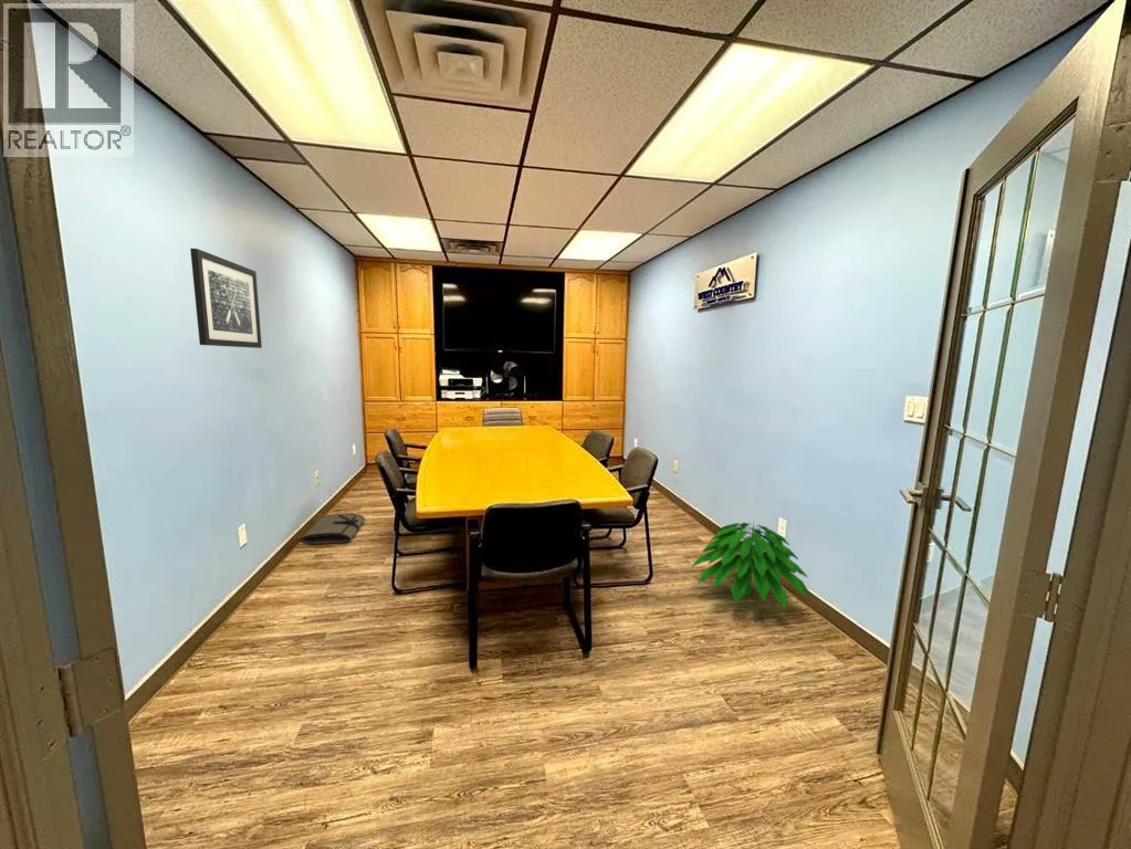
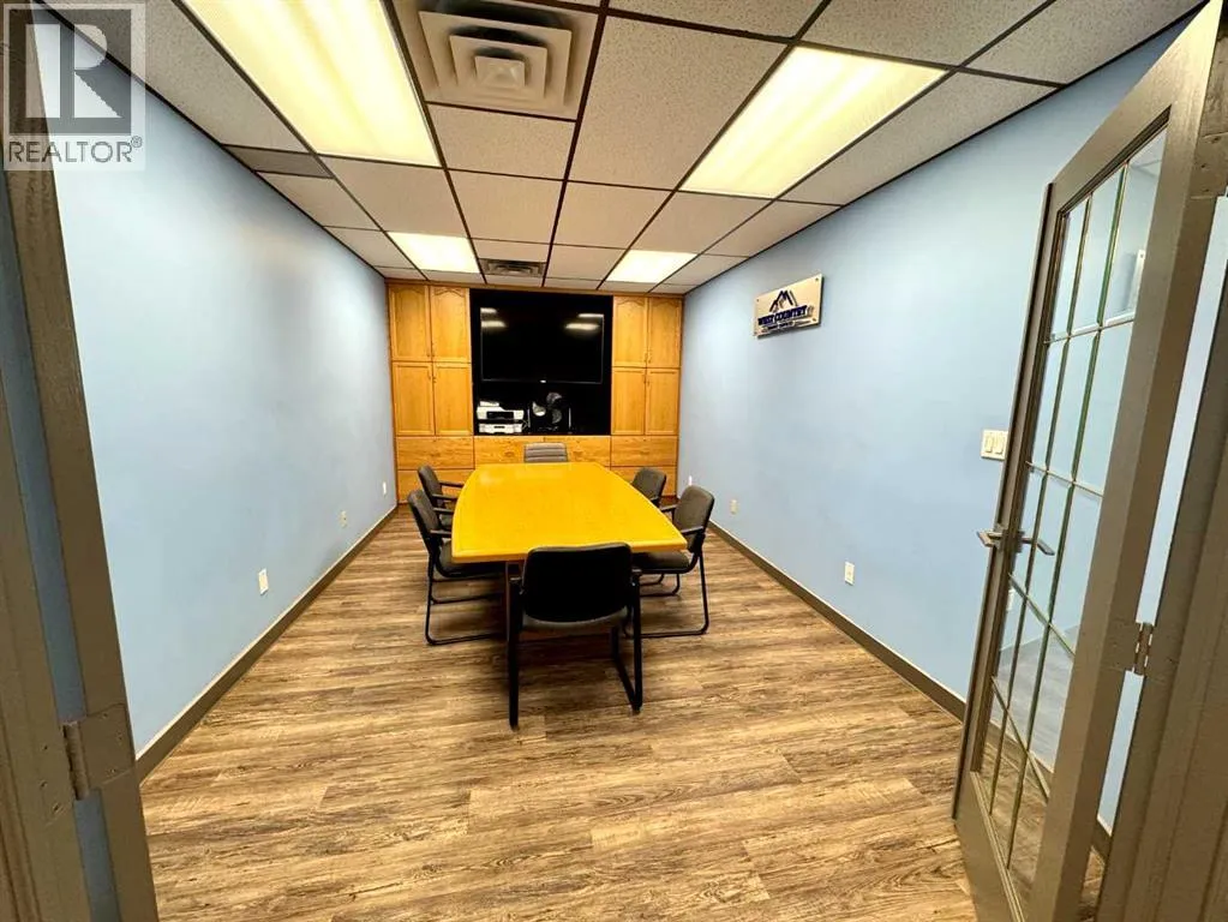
- indoor plant [691,522,813,610]
- wall art [189,248,263,349]
- tool roll [299,512,366,545]
